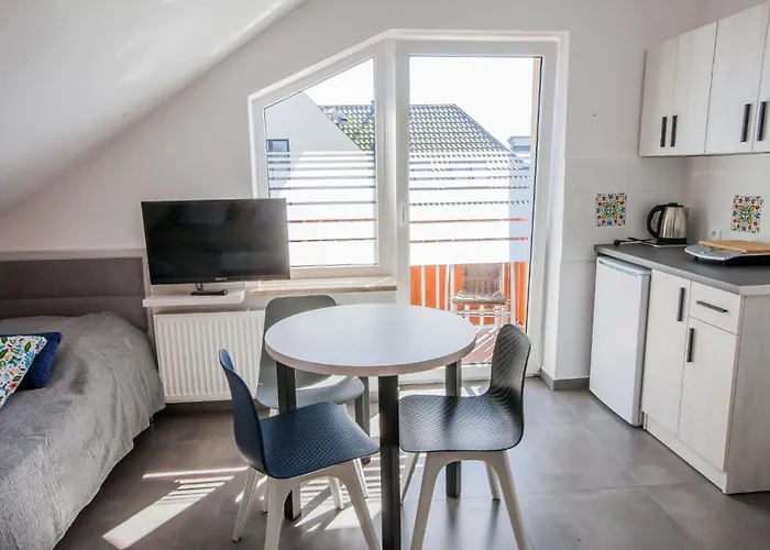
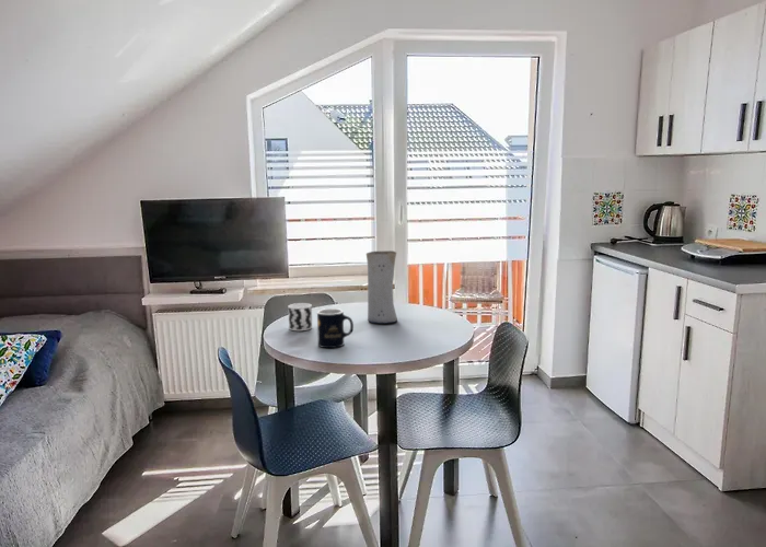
+ cup [287,302,313,331]
+ mug [316,307,355,349]
+ vase [365,249,398,324]
